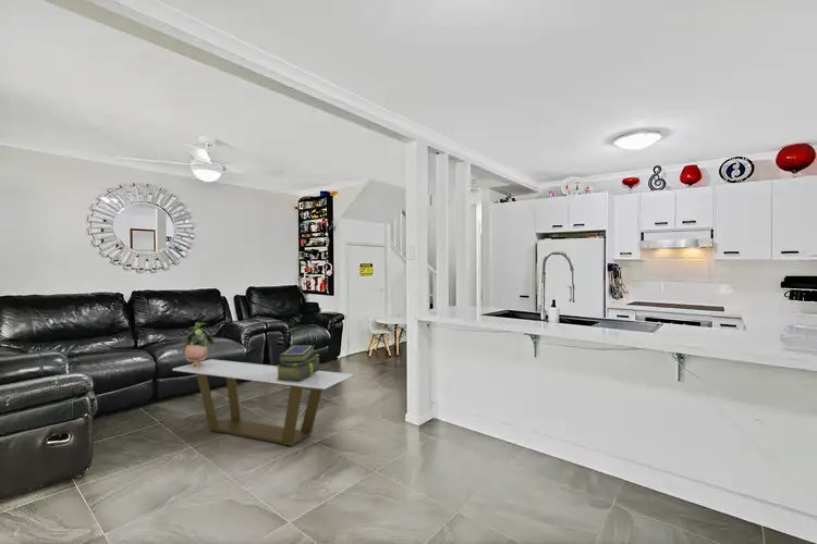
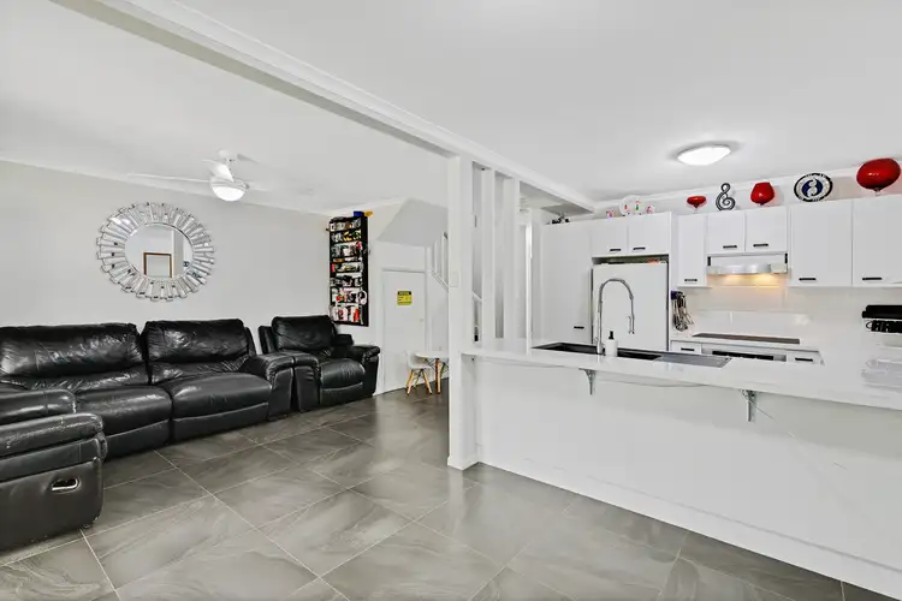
- coffee table [171,358,353,447]
- potted plant [183,321,215,368]
- stack of books [275,345,320,382]
